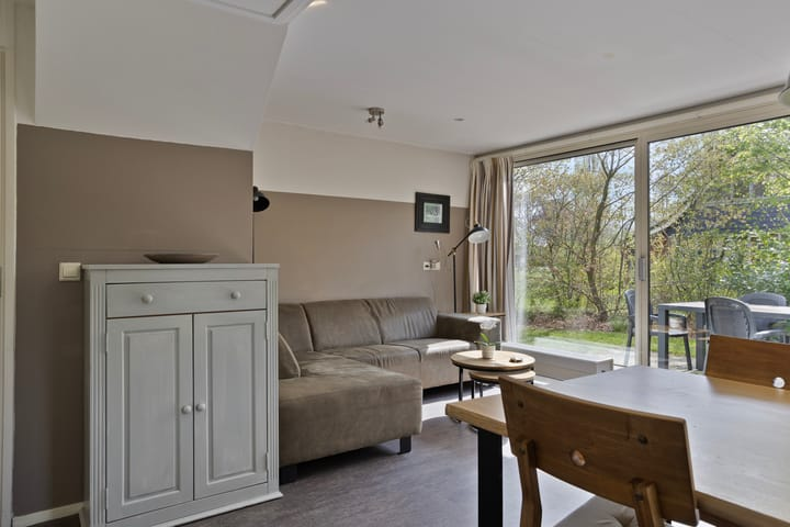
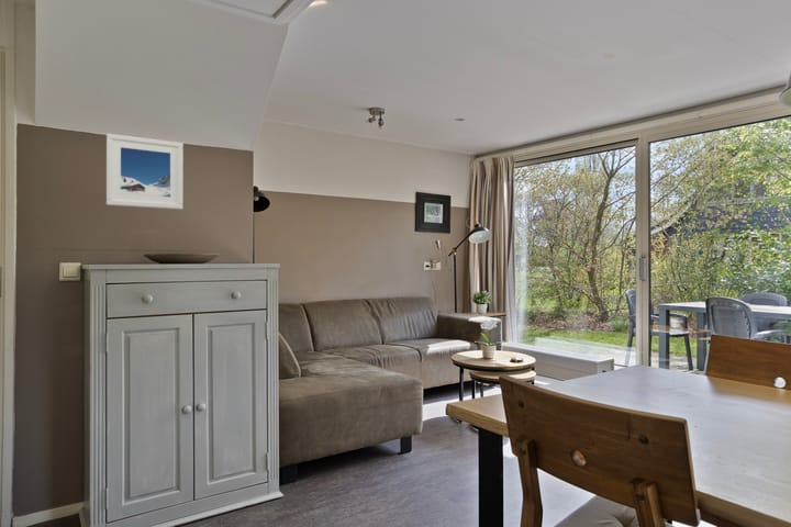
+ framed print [105,133,185,211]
